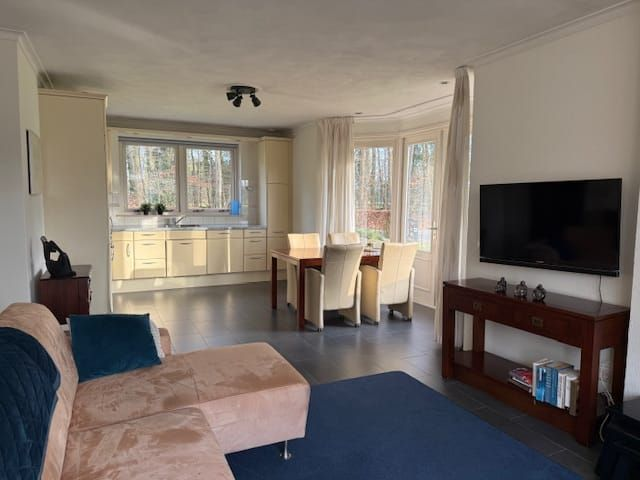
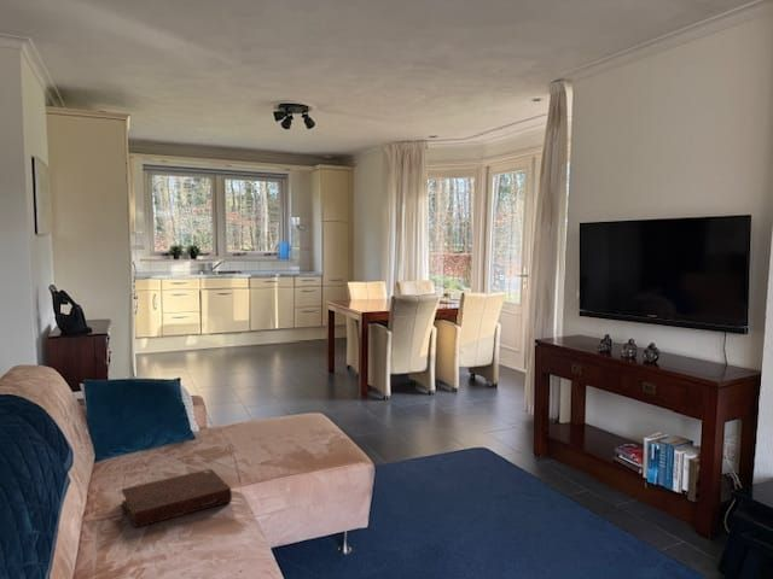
+ book [121,468,233,528]
